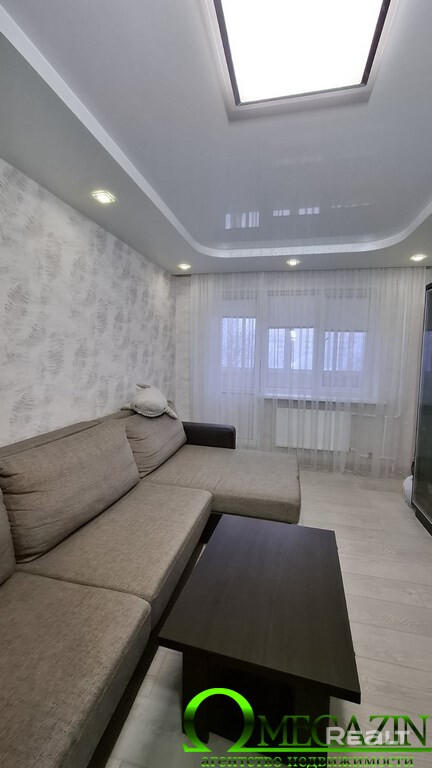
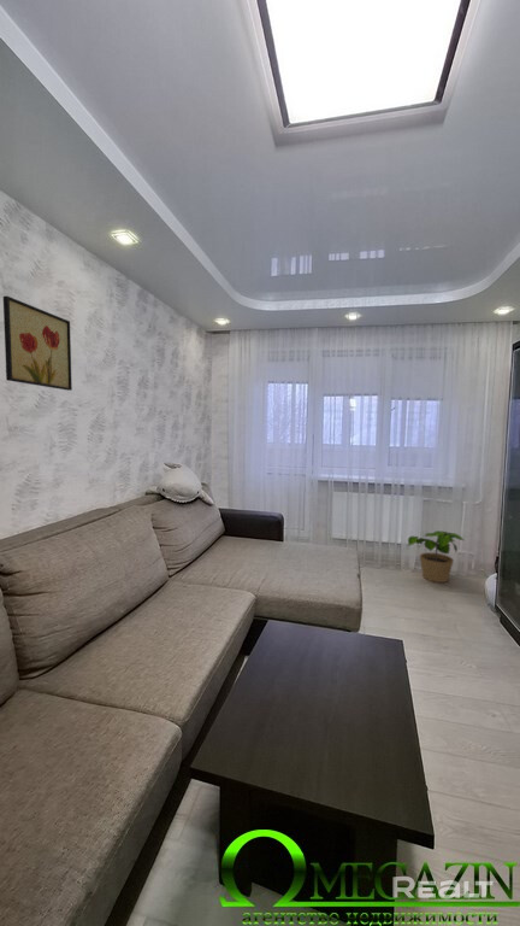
+ wall art [2,295,73,392]
+ potted plant [407,529,465,584]
